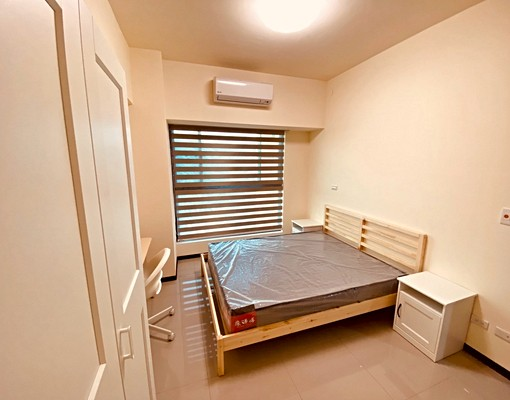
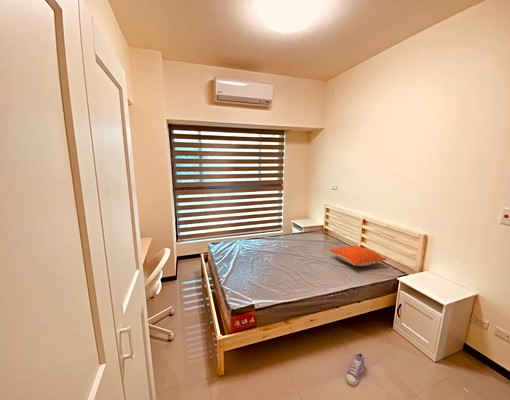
+ pillow [328,245,388,267]
+ sneaker [345,351,365,386]
